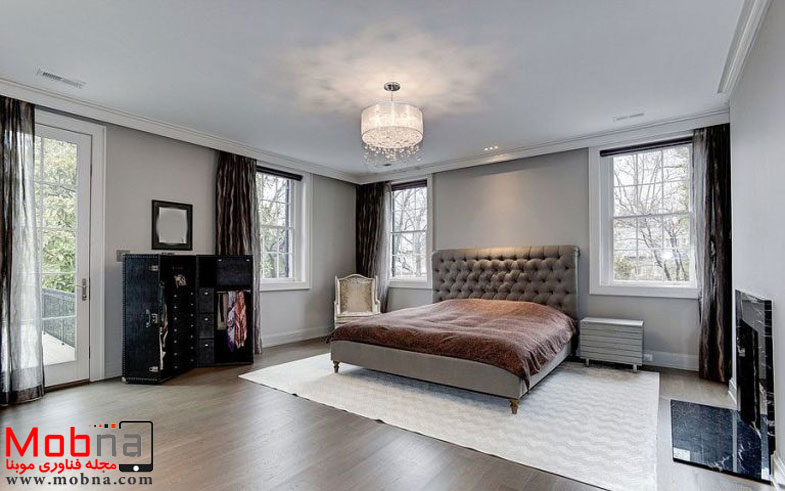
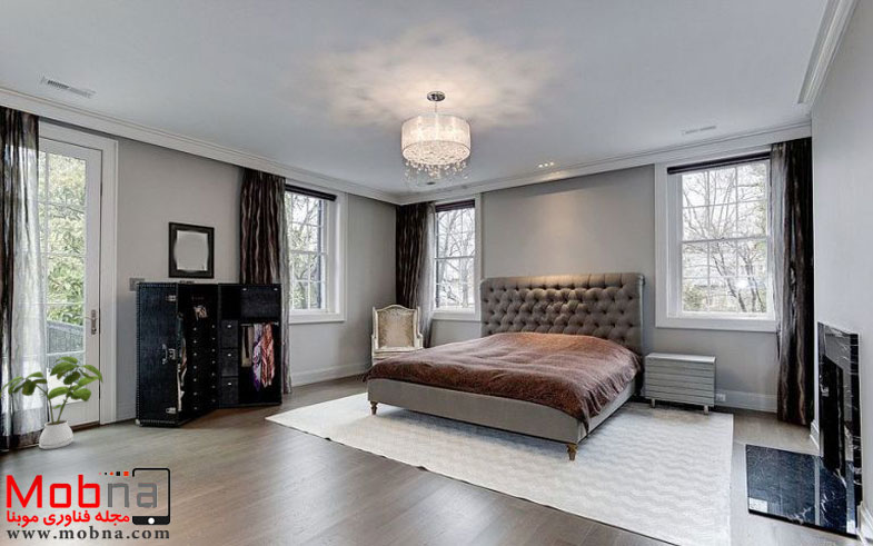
+ house plant [0,356,105,450]
